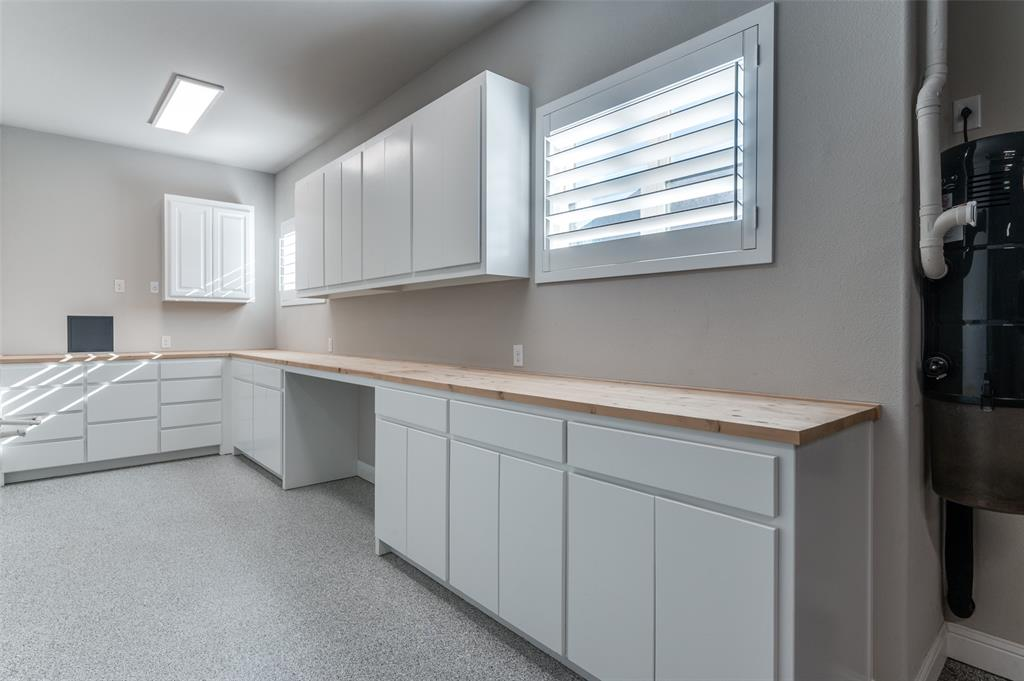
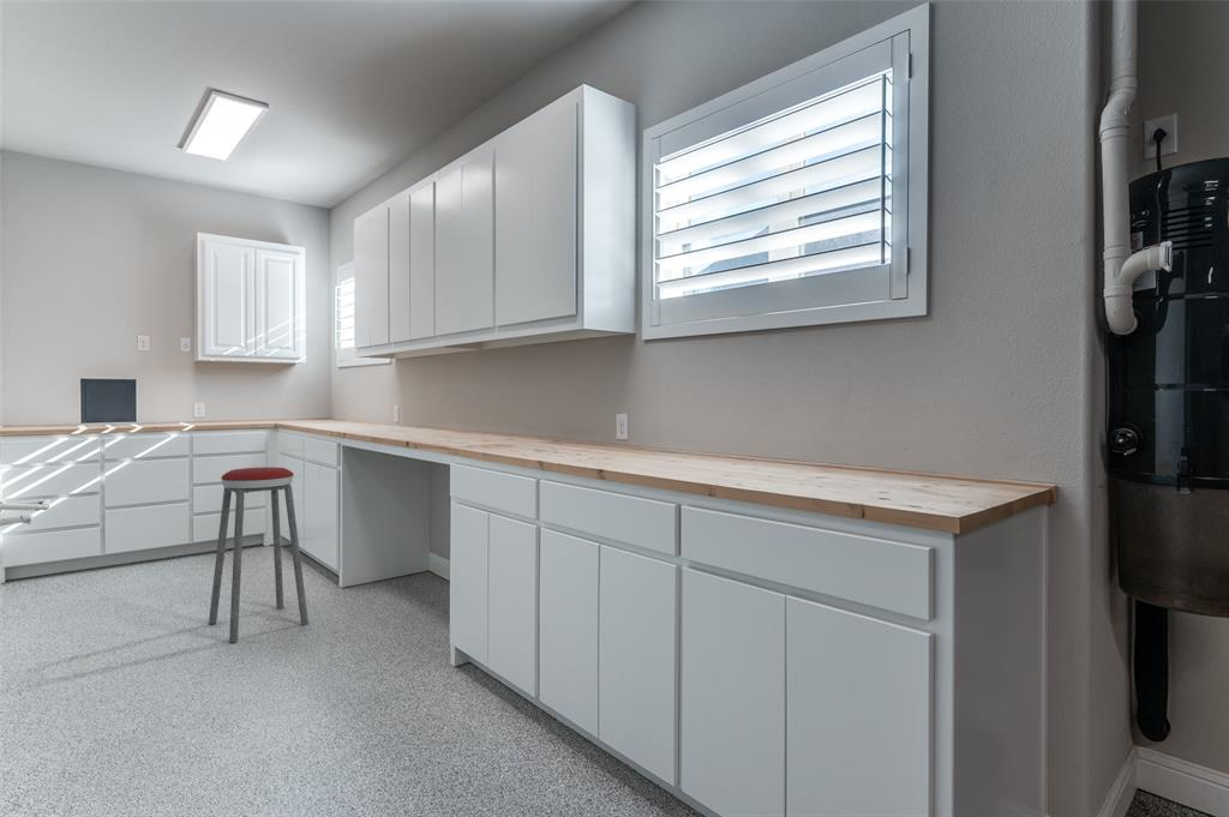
+ music stool [208,465,310,643]
